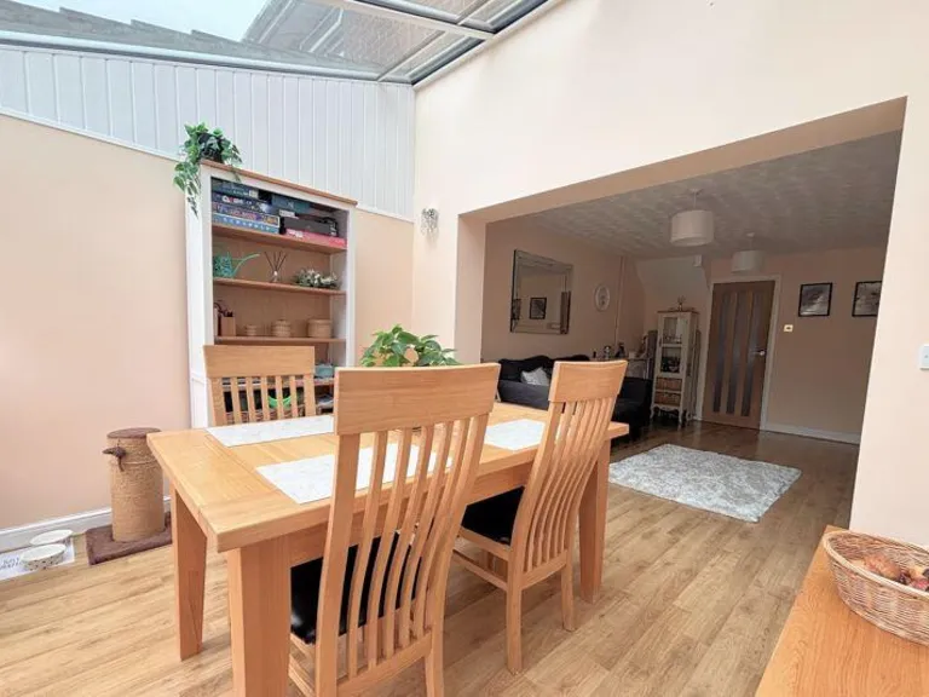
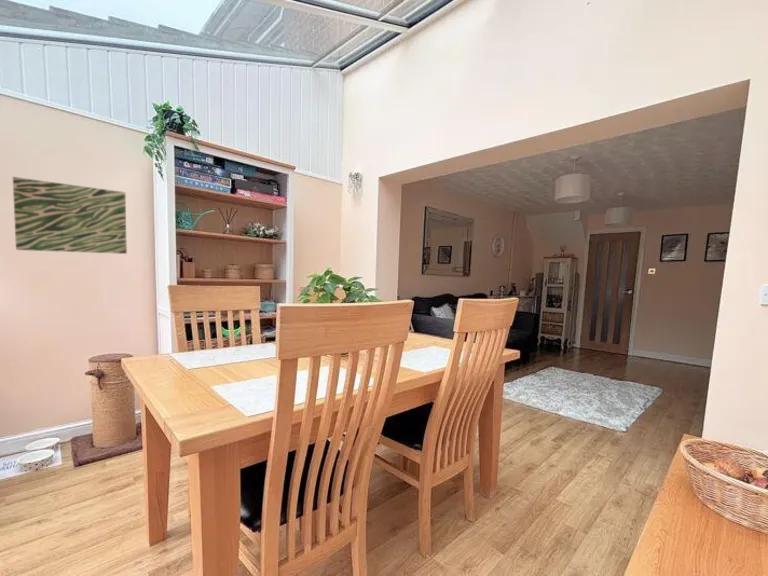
+ wall art [12,176,128,255]
